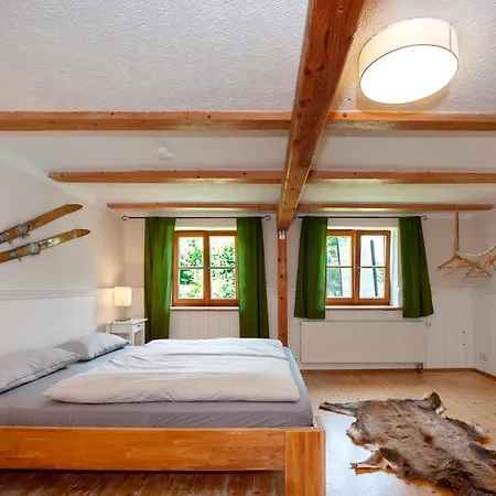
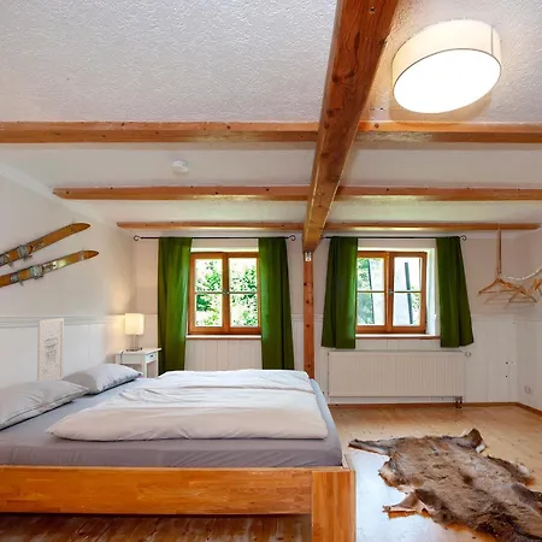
+ wall art [36,317,65,382]
